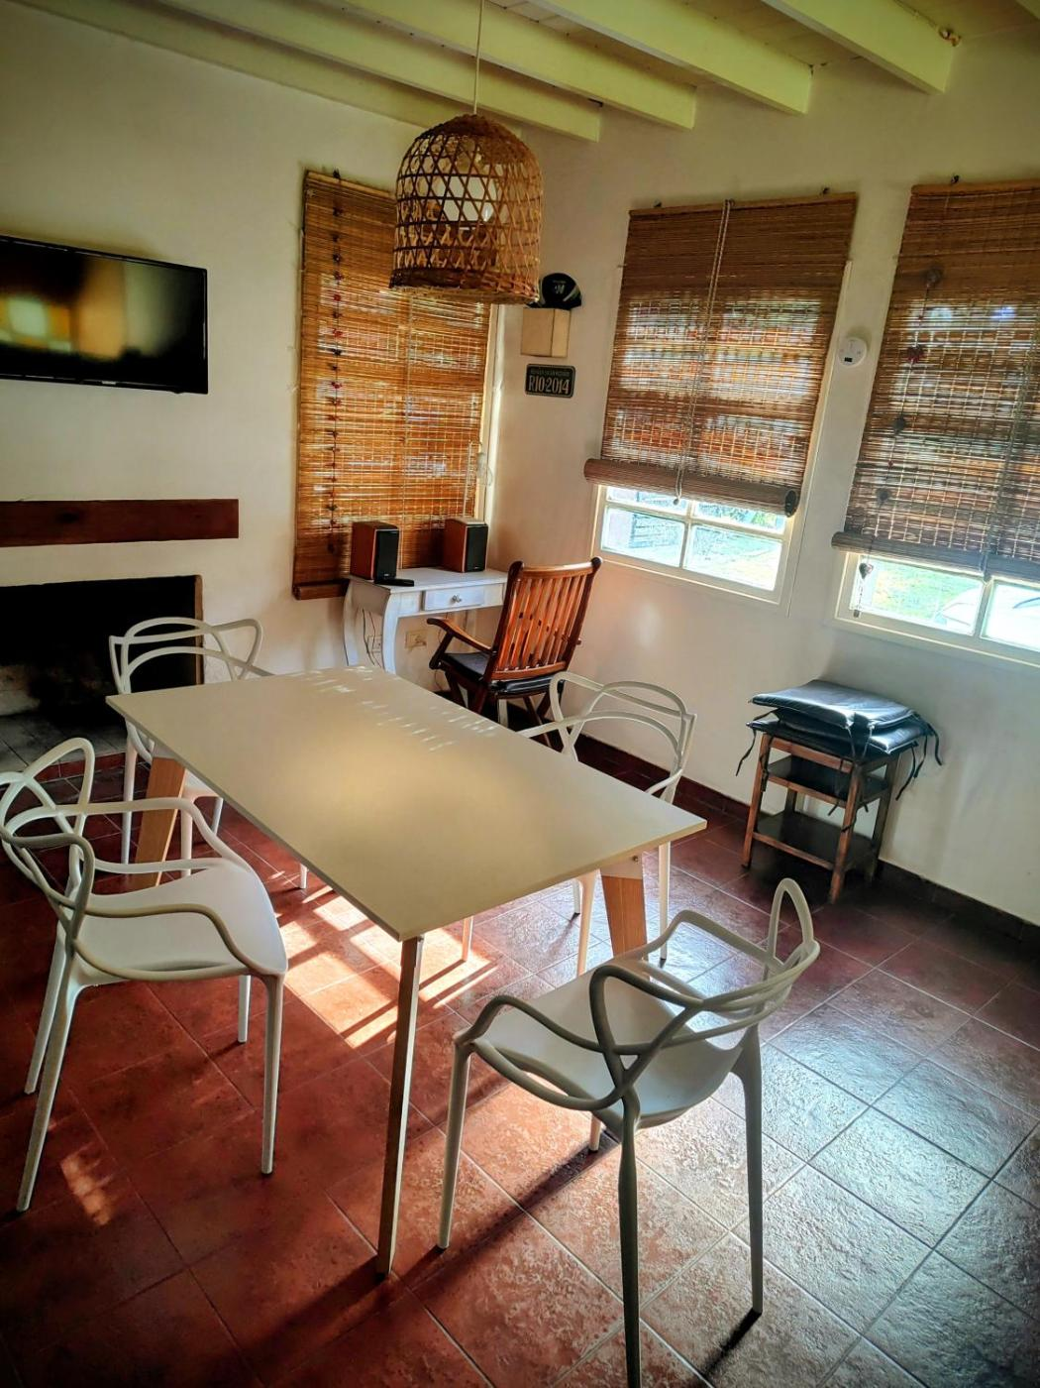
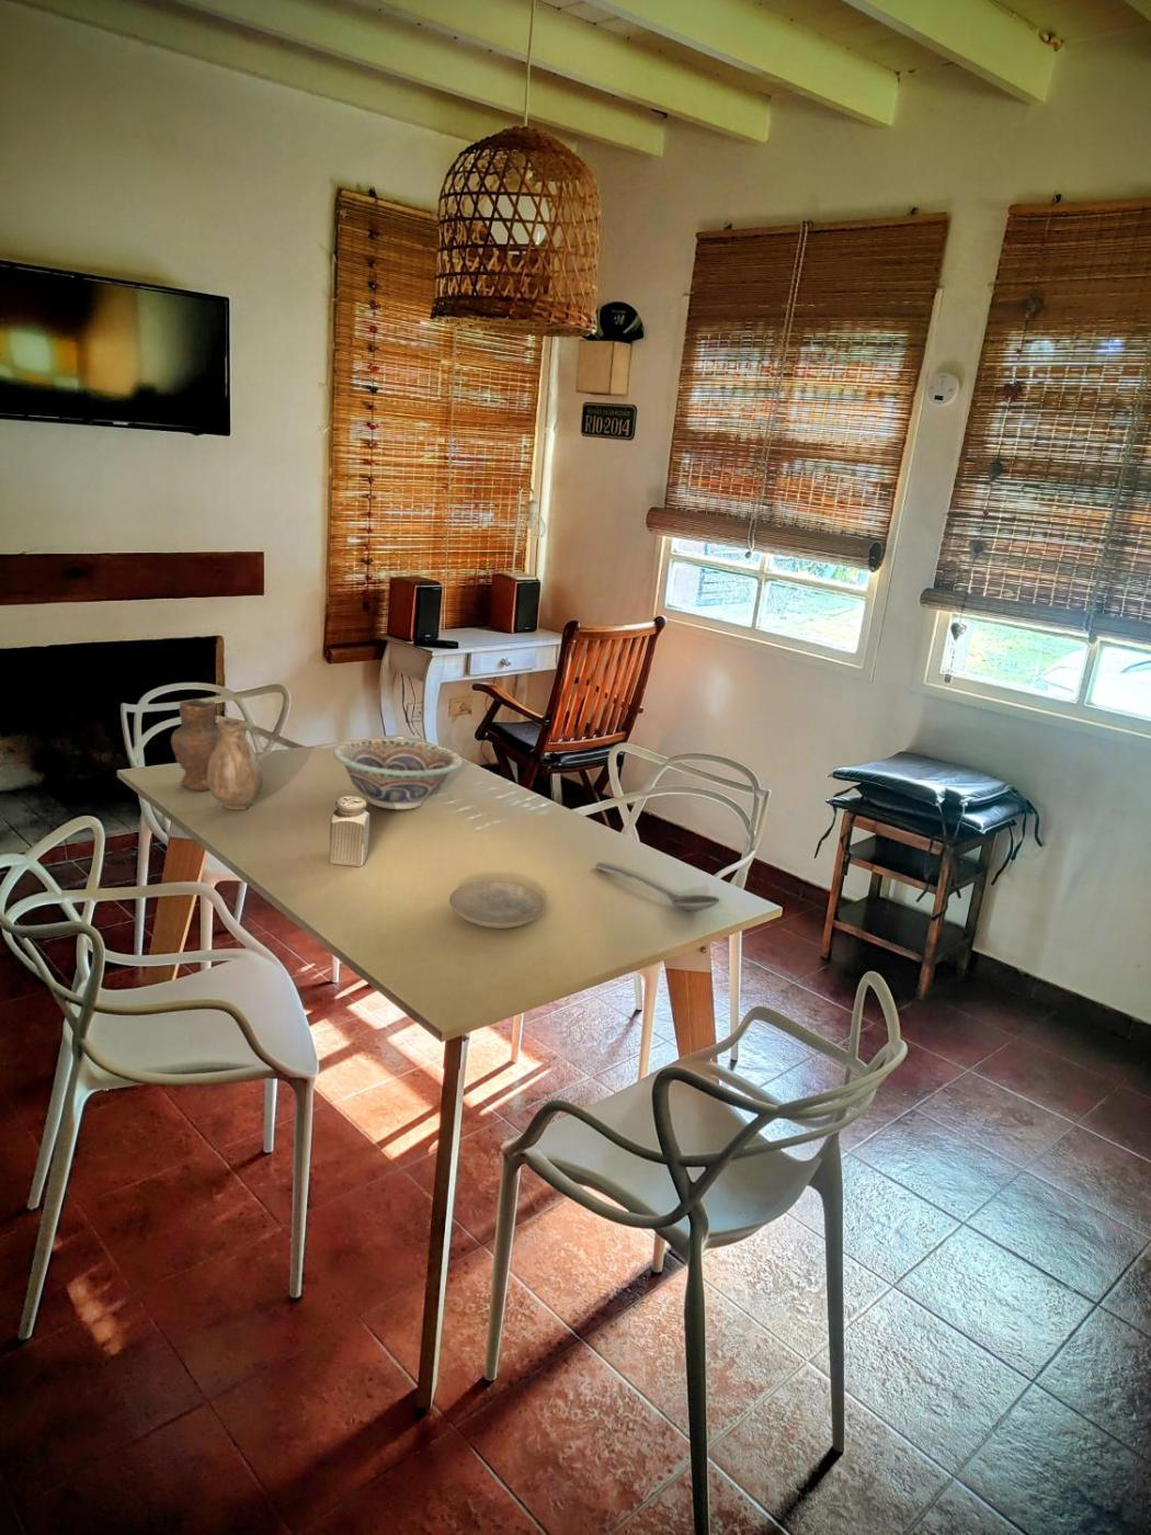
+ salt shaker [329,795,370,868]
+ stirrer [595,863,722,913]
+ vase [170,699,265,811]
+ plate [449,880,546,929]
+ decorative bowl [332,738,464,810]
